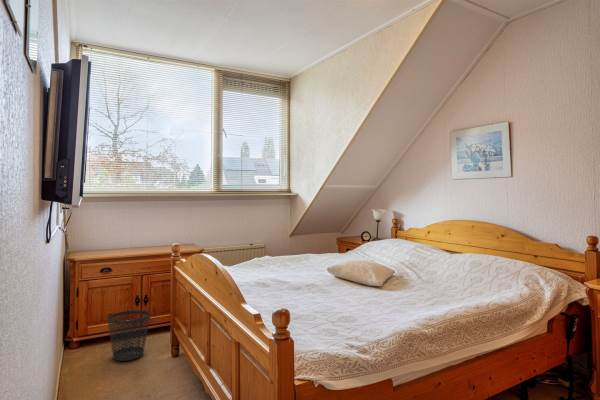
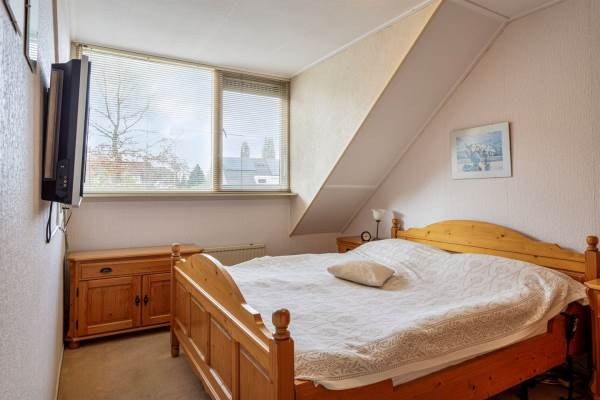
- wastebasket [106,309,151,362]
